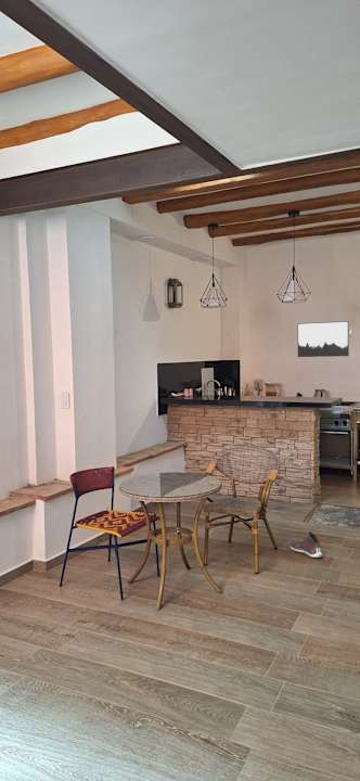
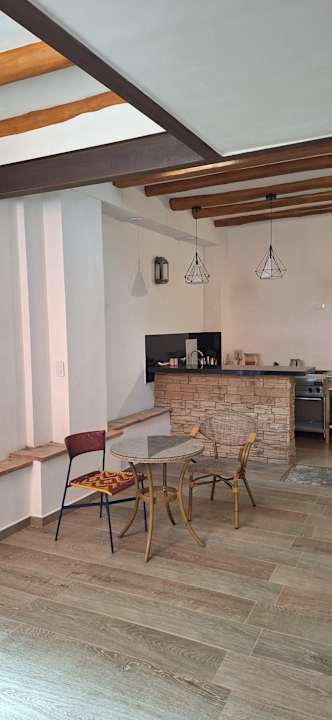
- sneaker [288,530,323,559]
- wall art [297,320,350,358]
